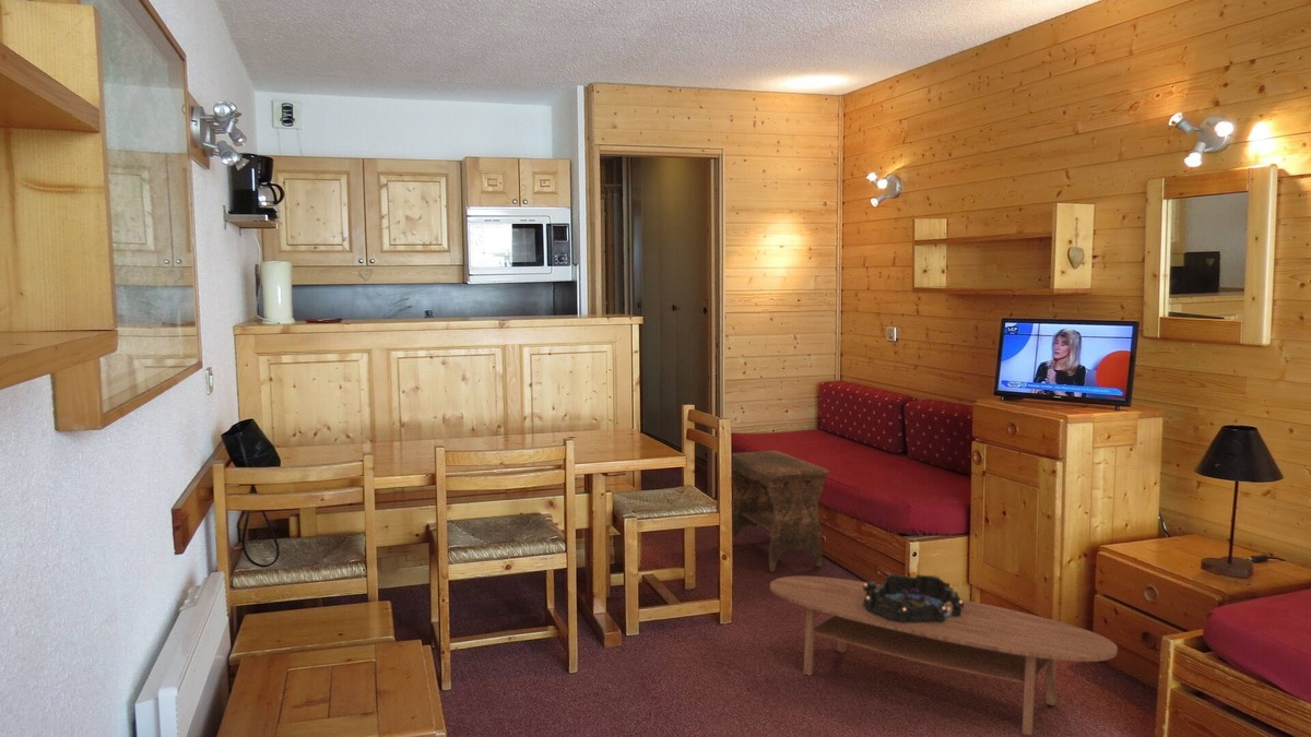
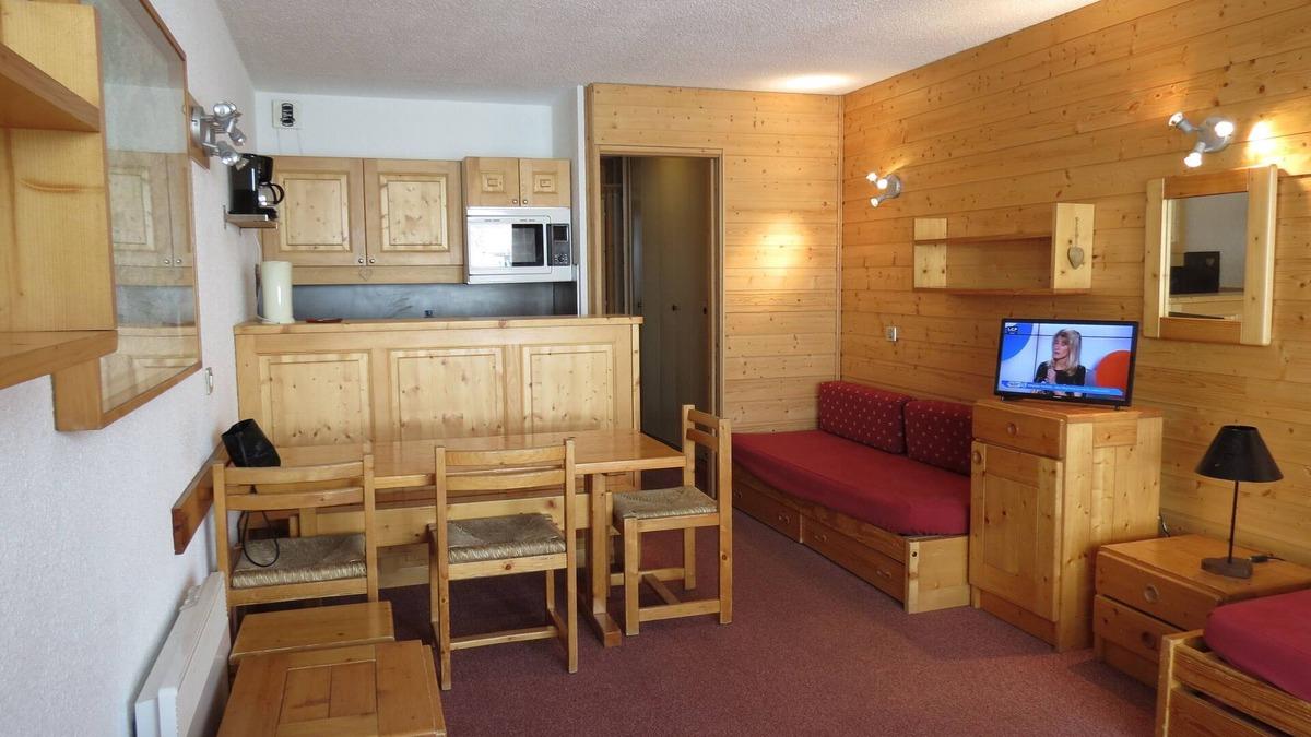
- decorative bowl [863,572,964,623]
- coffee table [769,575,1119,737]
- footstool [731,450,831,573]
